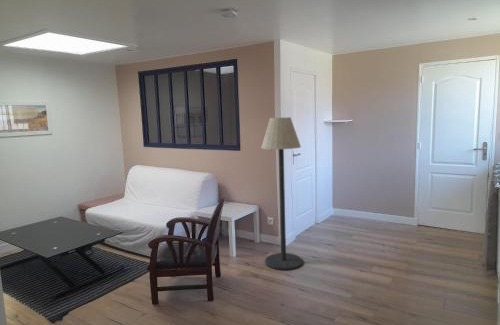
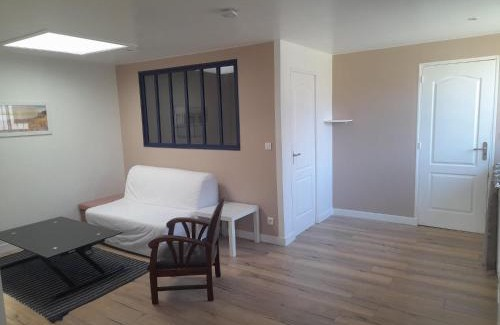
- floor lamp [260,116,303,271]
